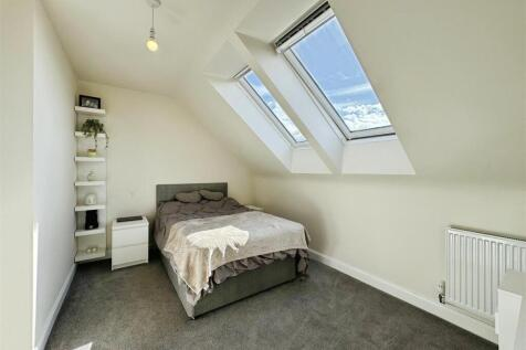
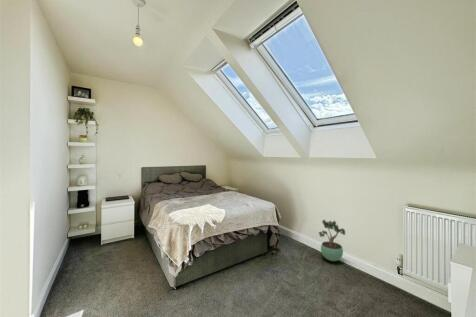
+ potted plant [318,219,346,262]
